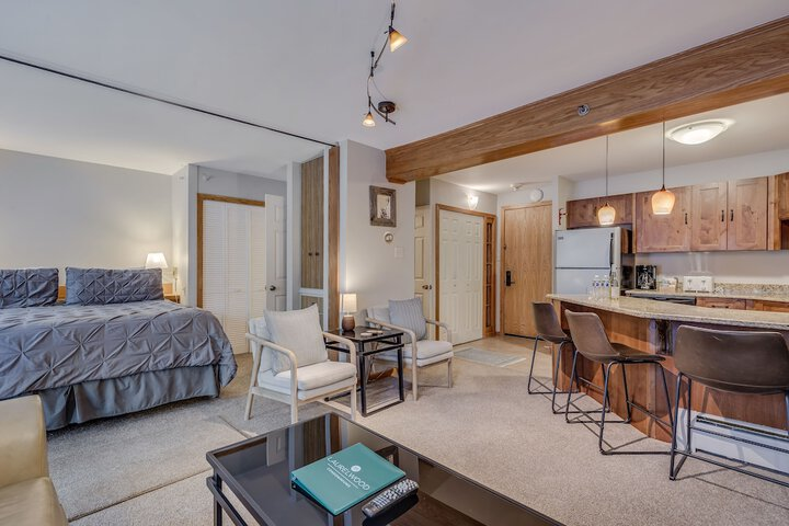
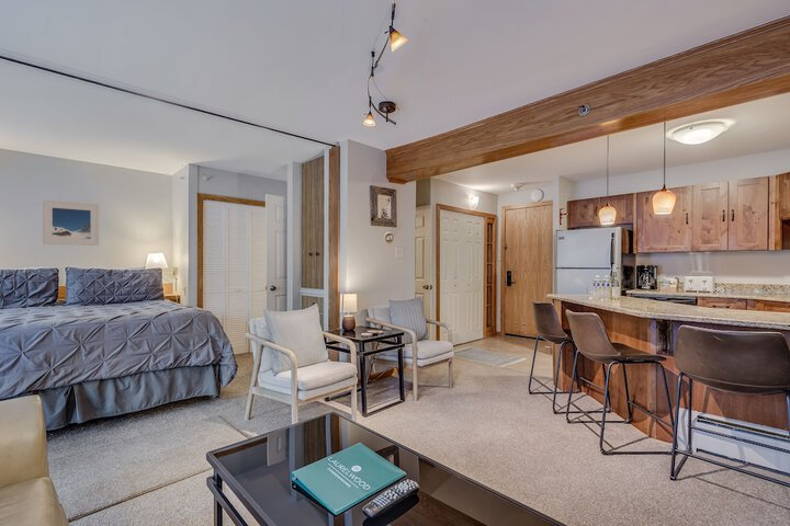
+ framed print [42,199,100,247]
